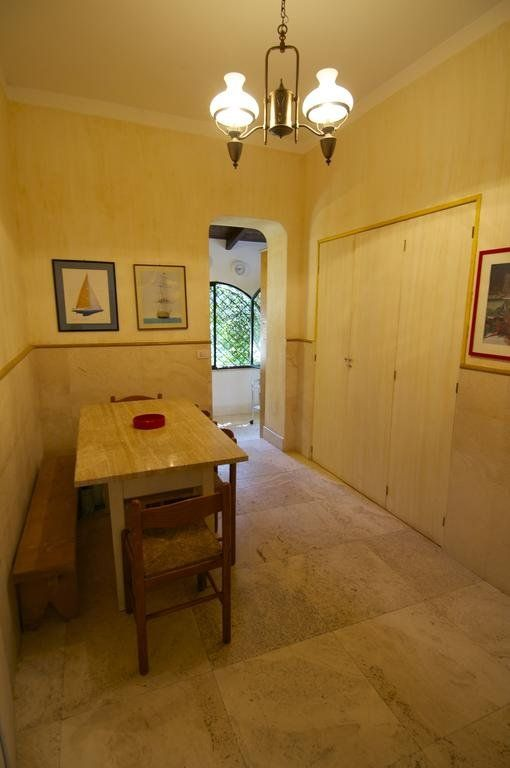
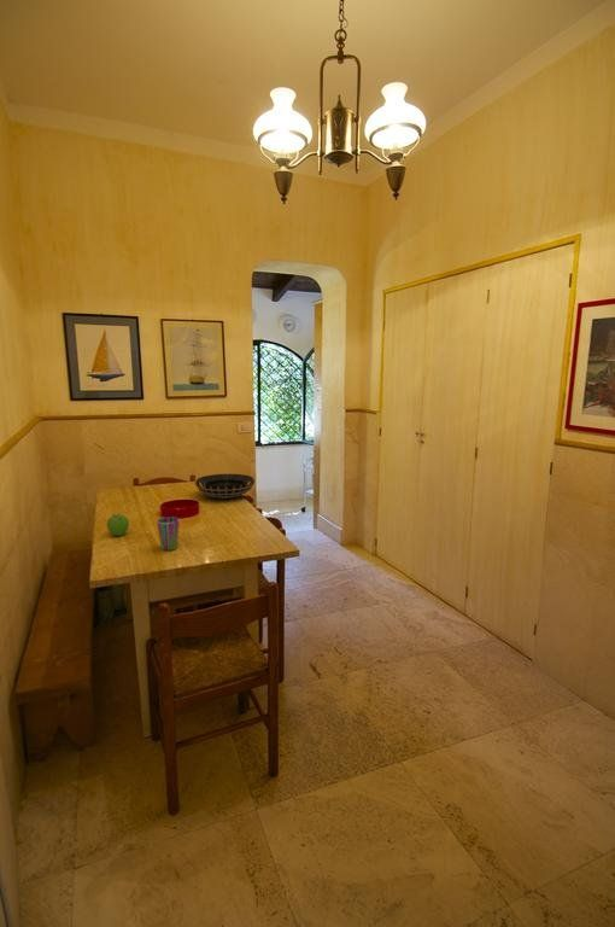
+ cup [156,515,181,552]
+ fruit [106,512,130,537]
+ decorative bowl [194,473,256,500]
